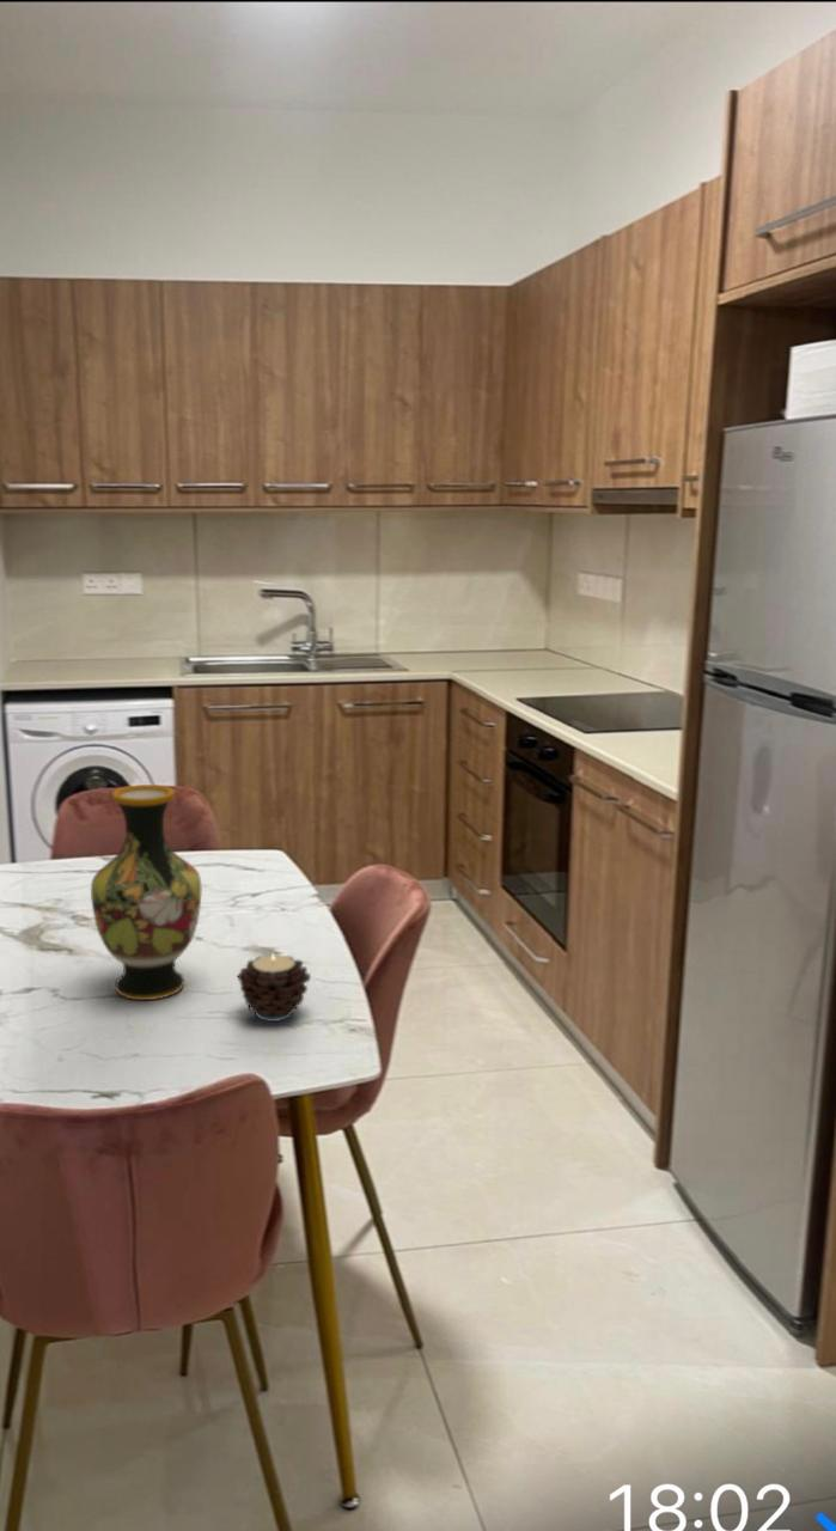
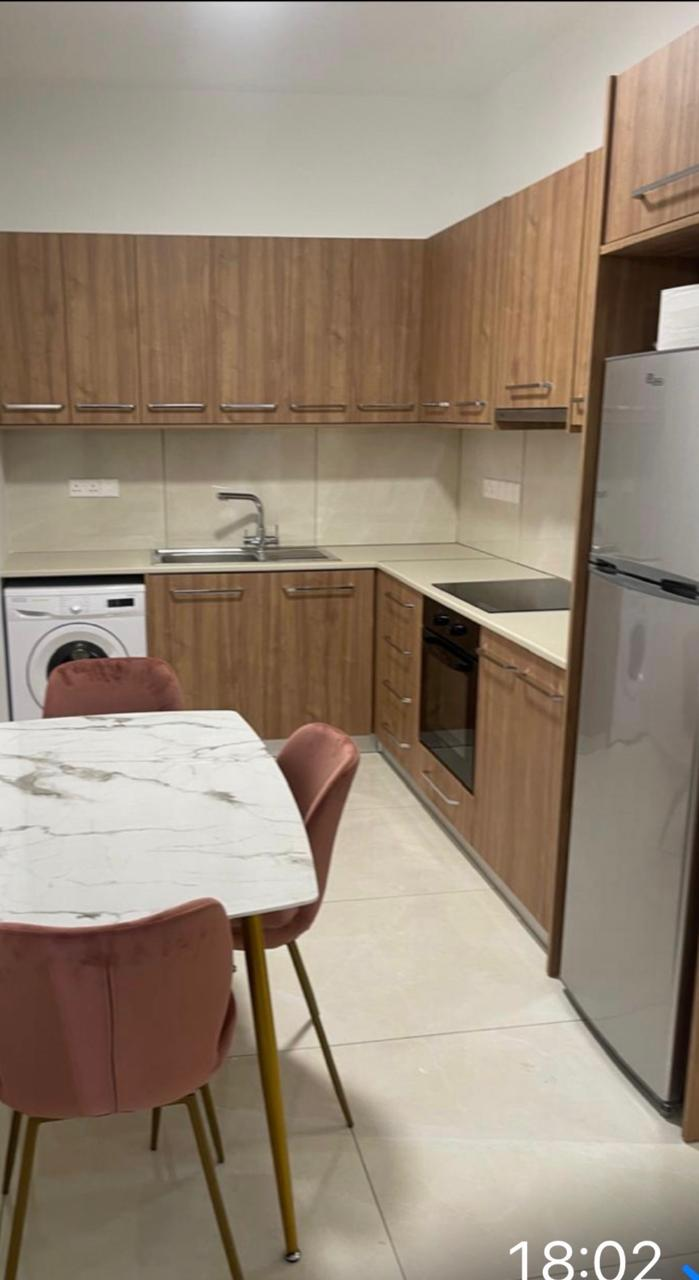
- candle [237,951,312,1023]
- vase [90,783,202,1001]
